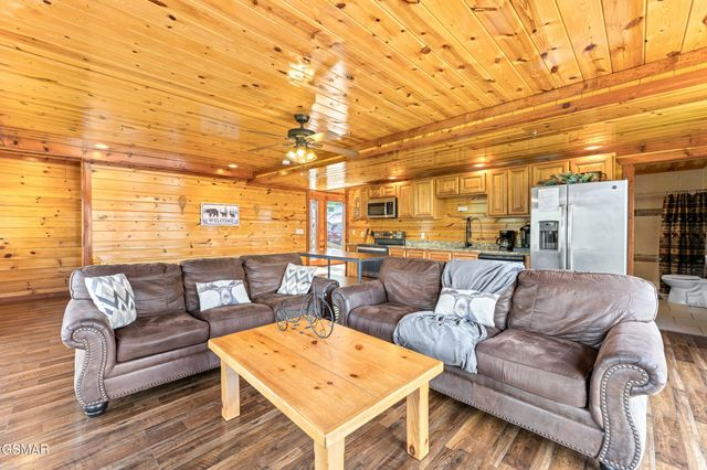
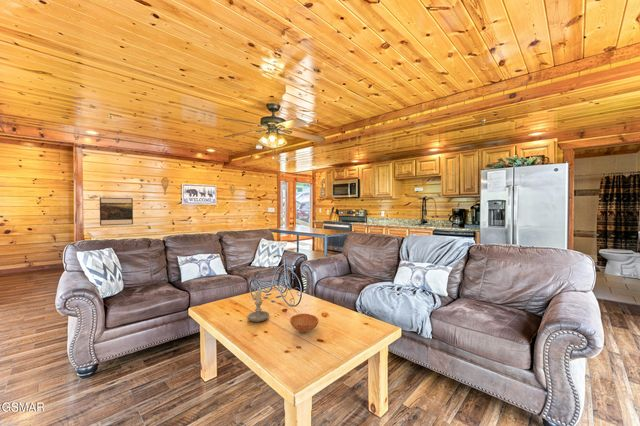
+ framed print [99,196,134,227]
+ bowl [289,313,319,333]
+ candle [247,289,270,323]
